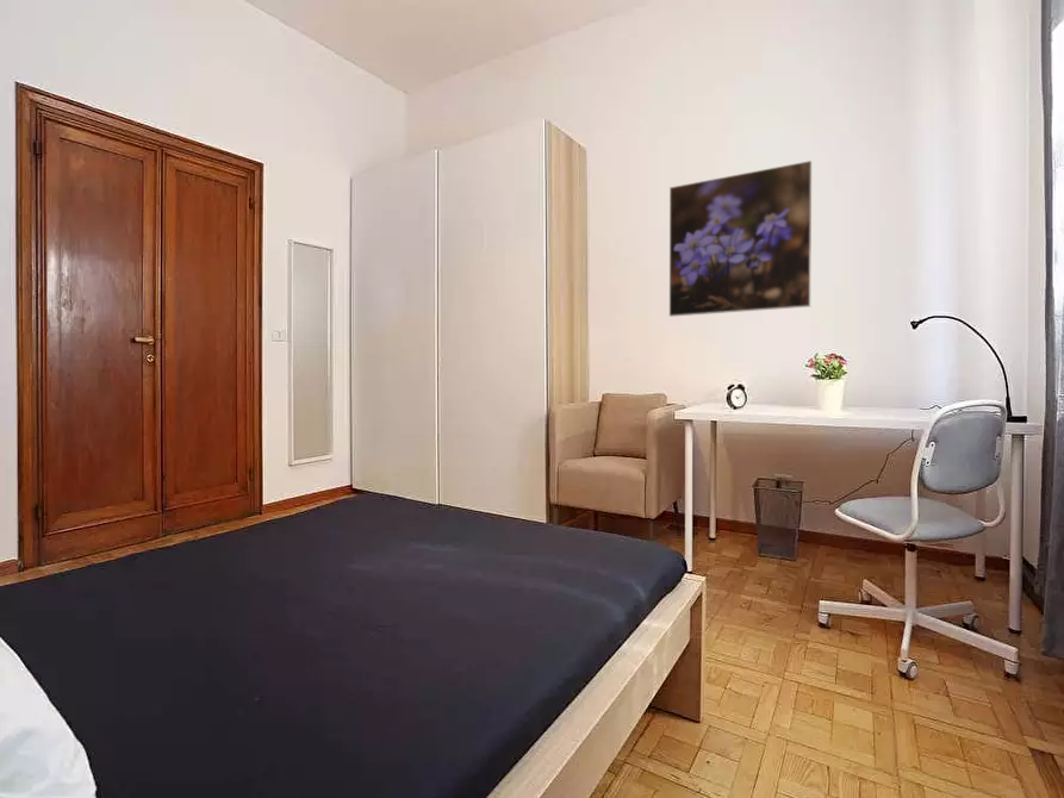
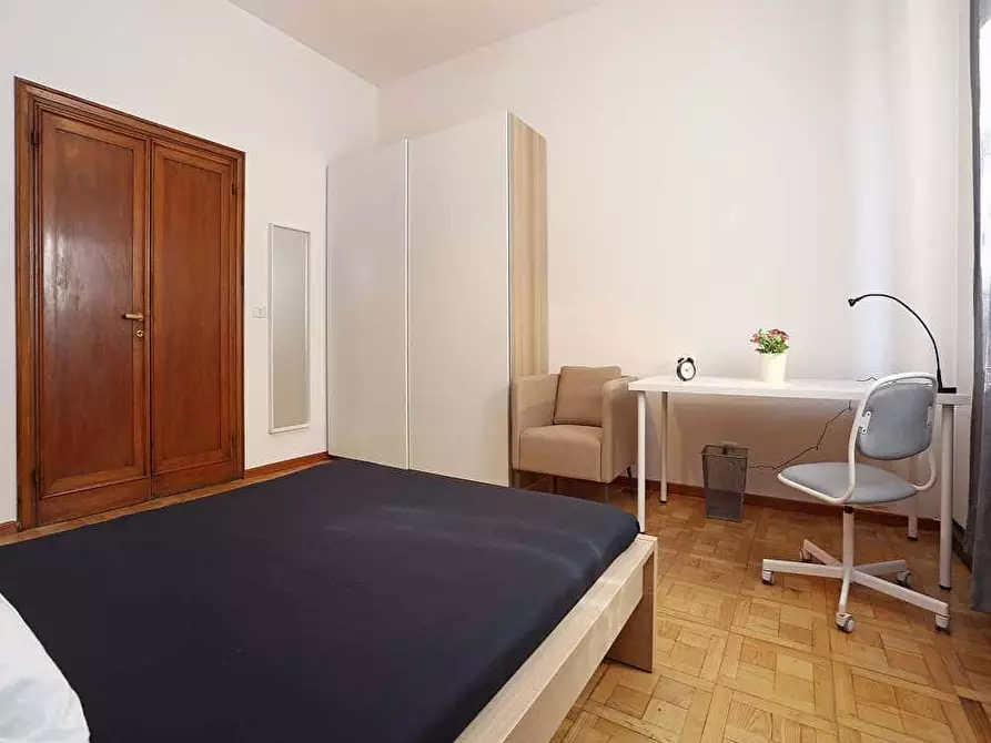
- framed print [668,160,813,318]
